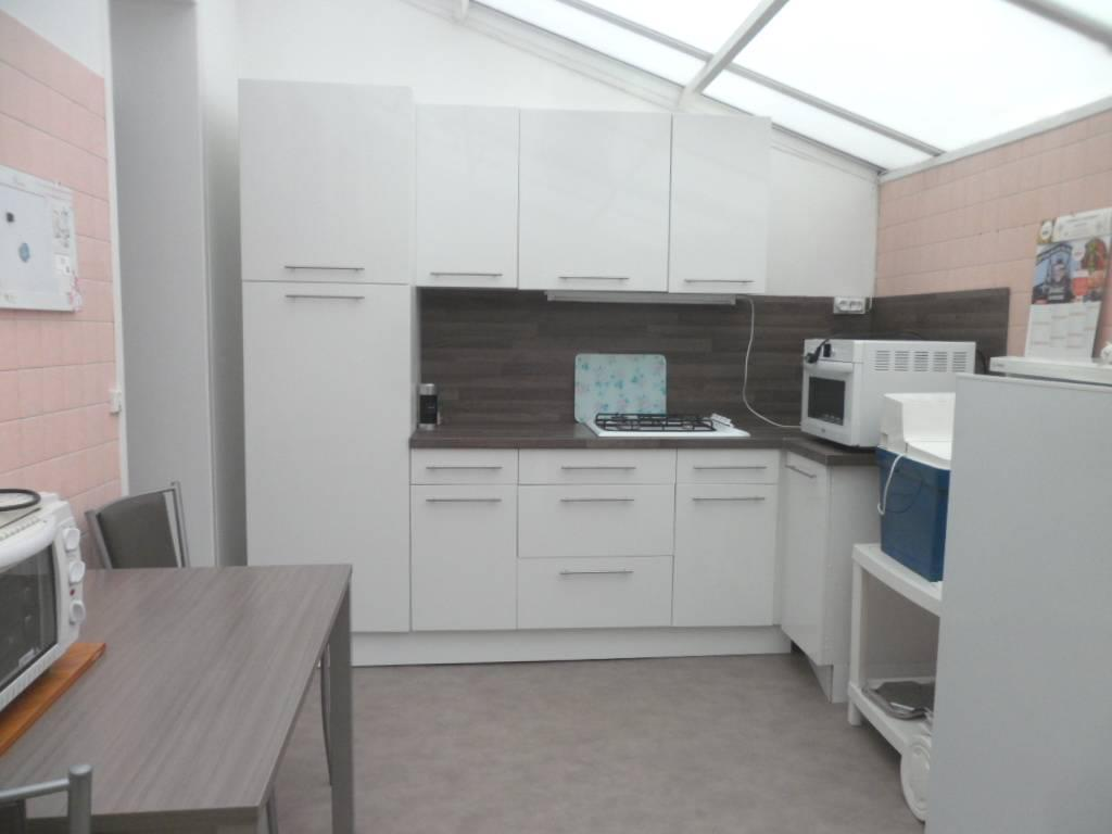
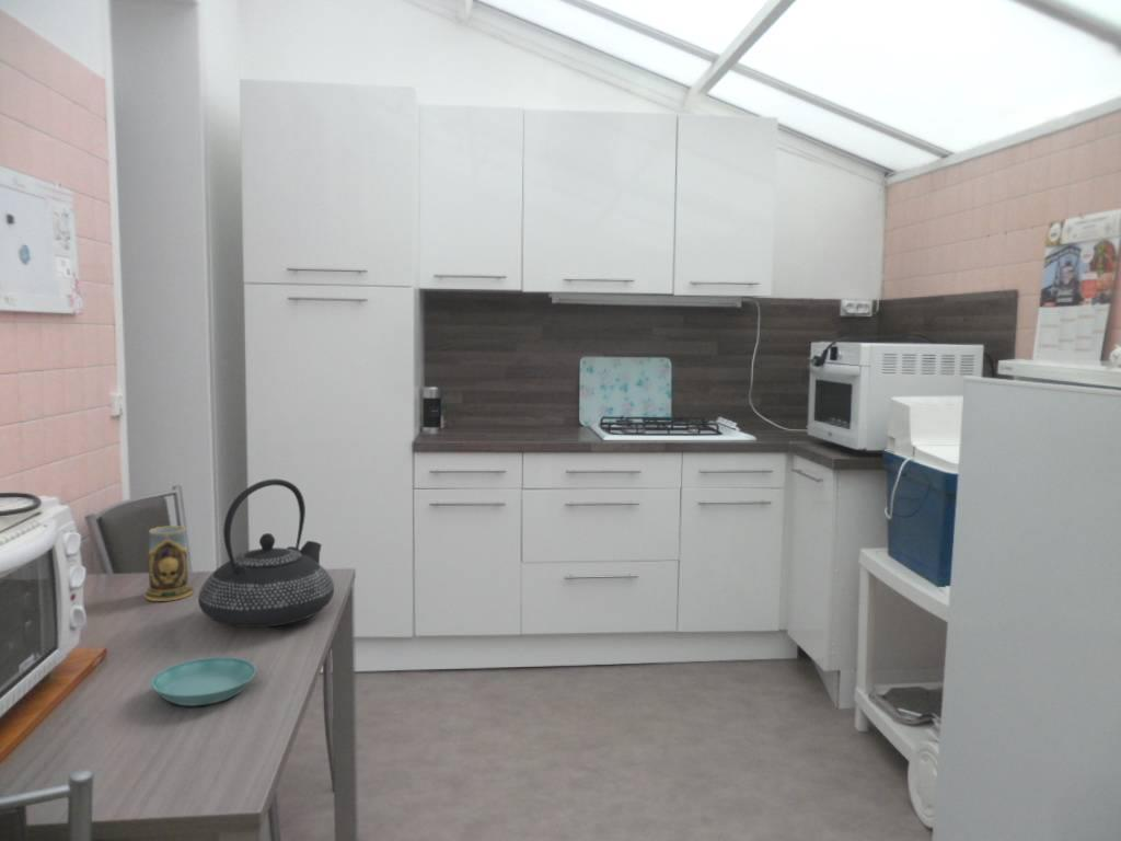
+ saucer [150,656,257,706]
+ mug [143,525,194,602]
+ teapot [197,479,335,629]
